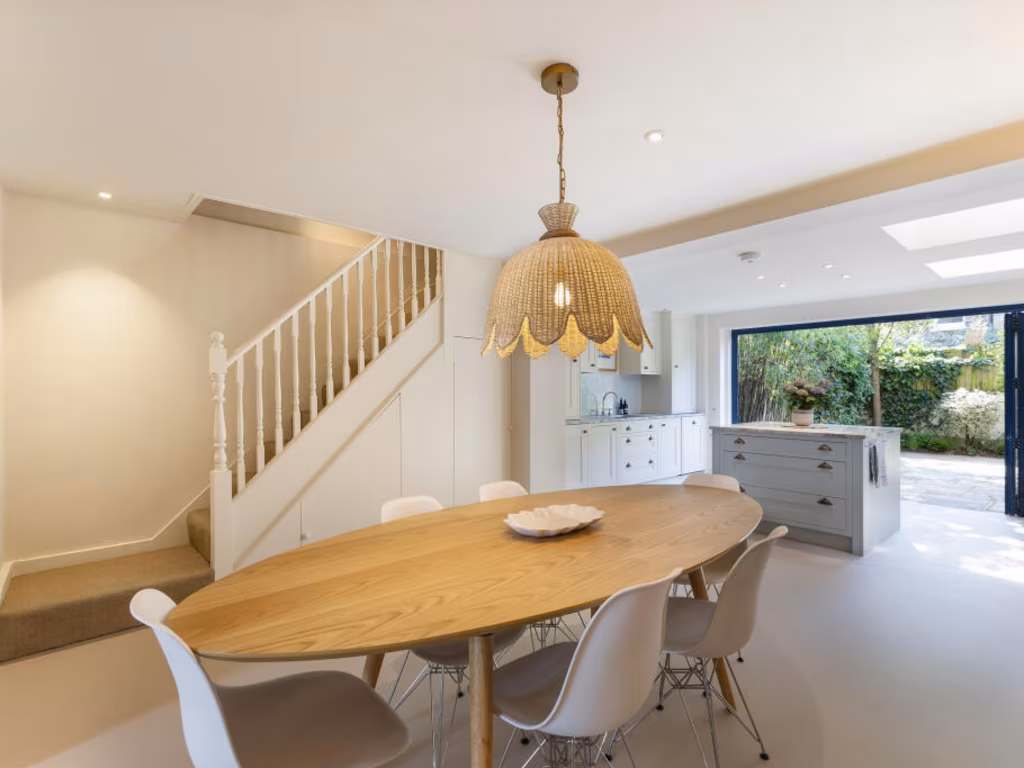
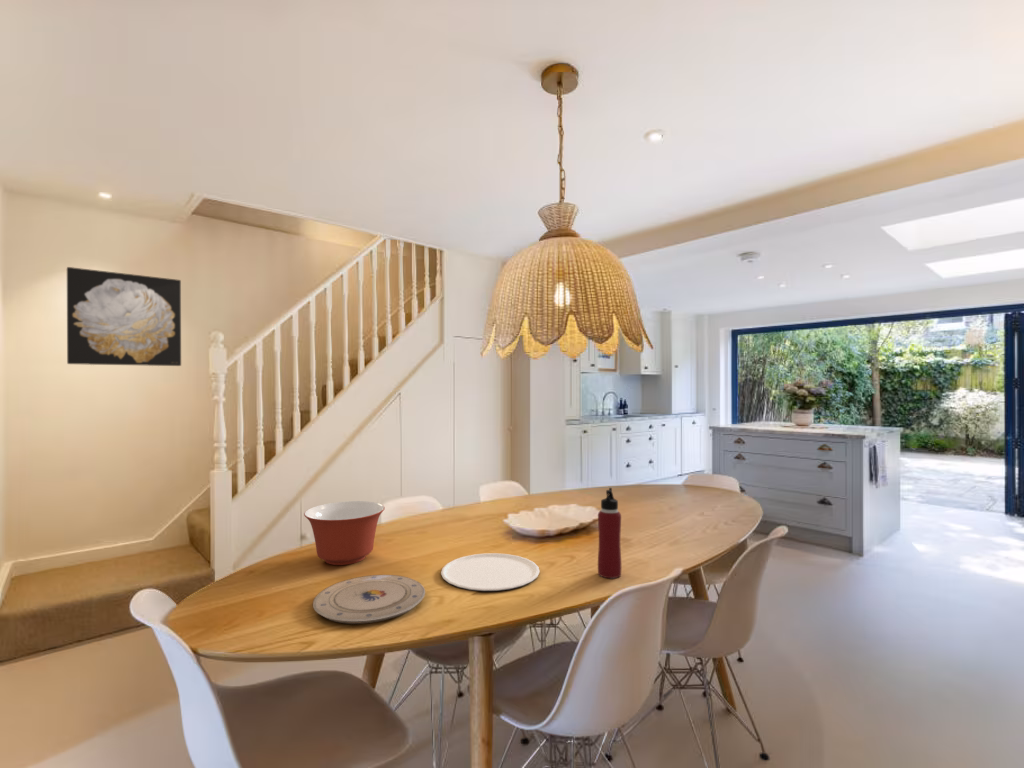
+ water bottle [597,487,623,579]
+ plate [440,552,540,592]
+ plate [312,574,426,625]
+ mixing bowl [303,500,386,566]
+ wall art [66,266,182,367]
